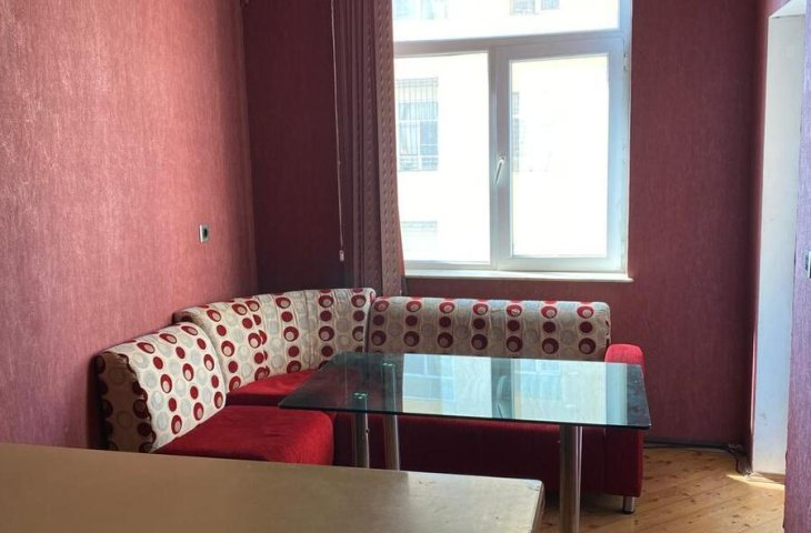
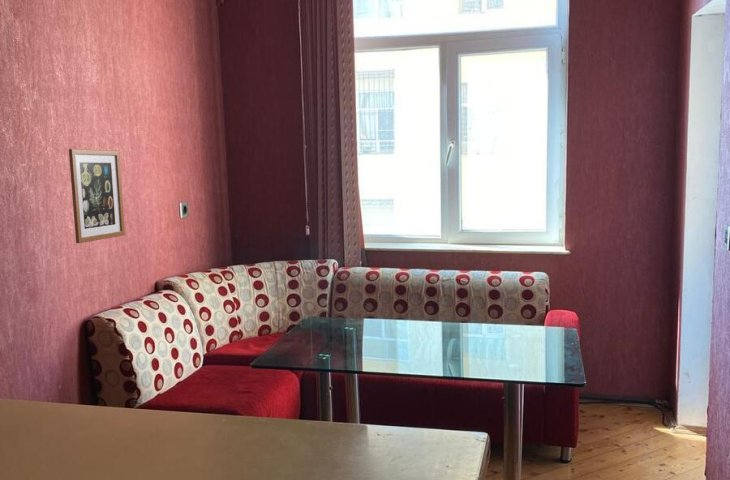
+ wall art [68,148,126,244]
